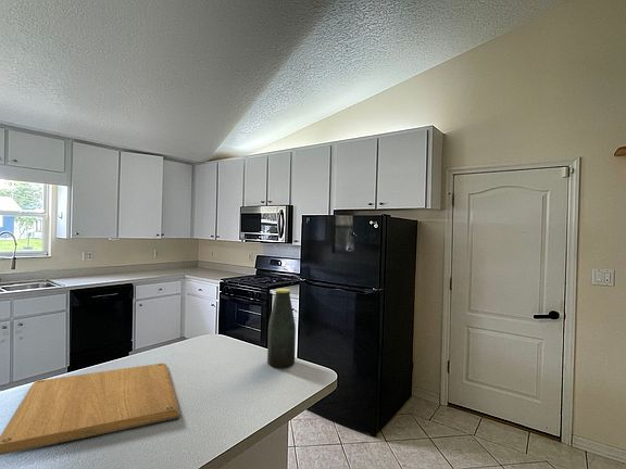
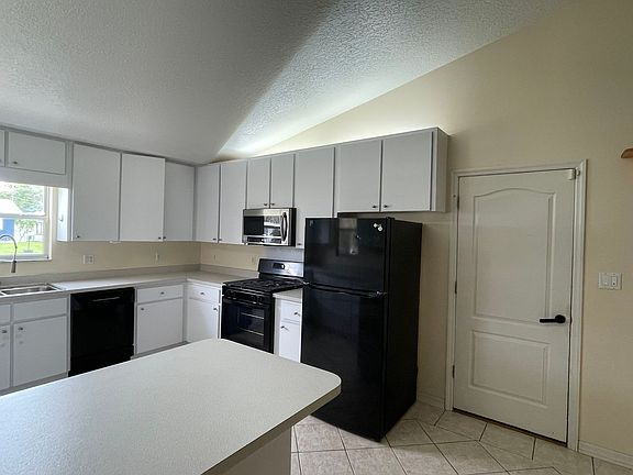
- bottle [266,288,297,369]
- chopping board [0,363,181,456]
